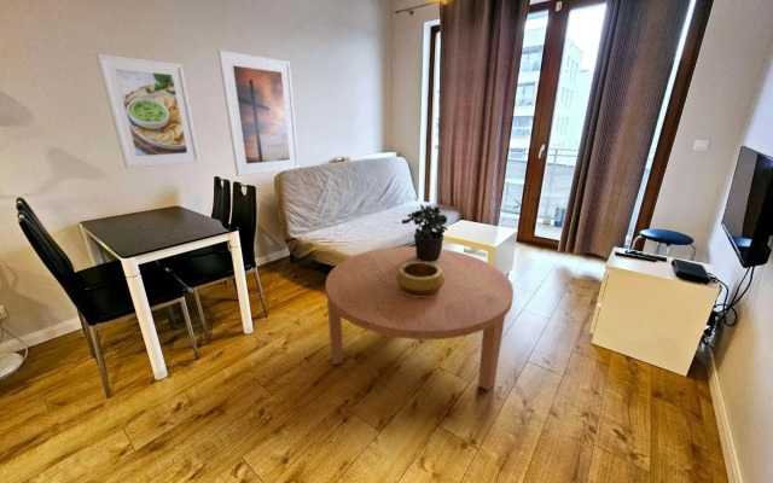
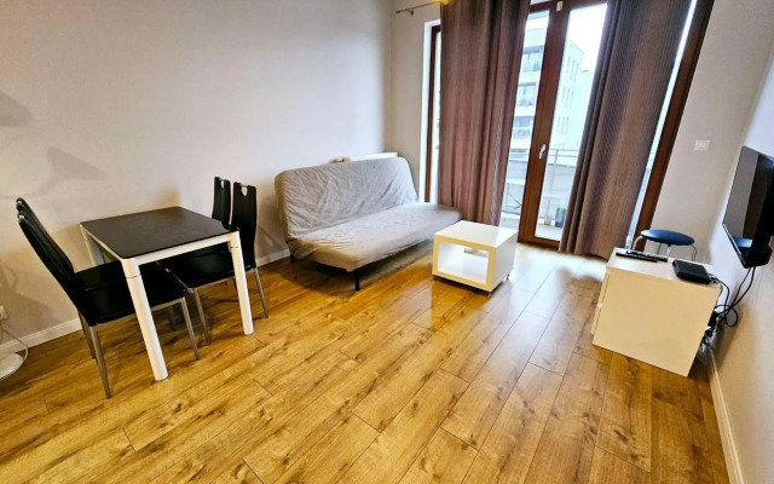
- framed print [217,48,301,178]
- potted plant [401,204,449,262]
- coffee table [324,245,515,391]
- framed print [95,52,202,169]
- decorative bowl [396,262,444,297]
